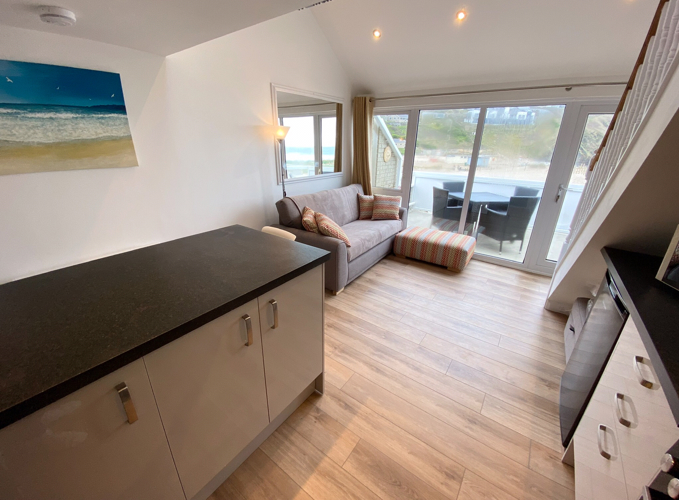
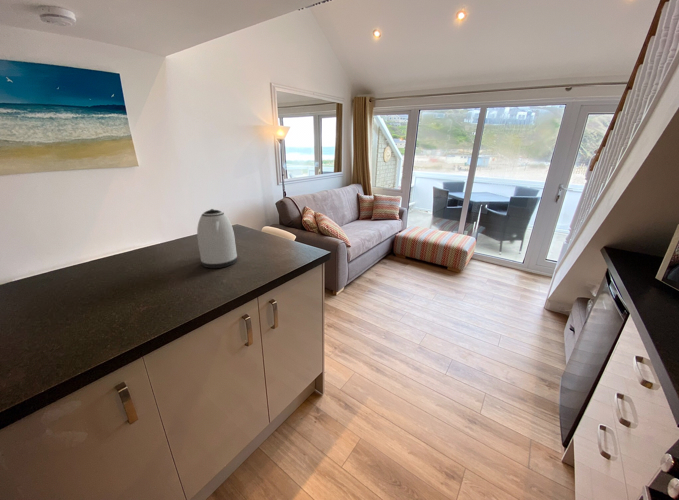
+ kettle [196,208,238,269]
